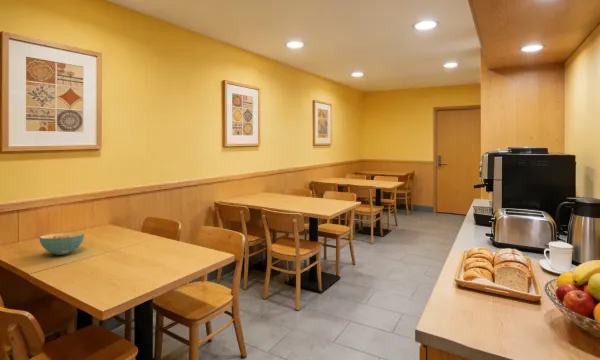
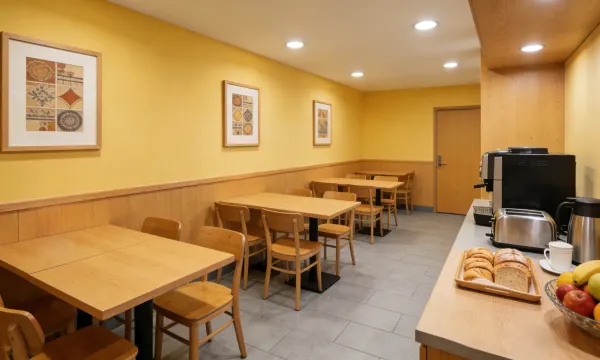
- cereal bowl [38,232,85,256]
